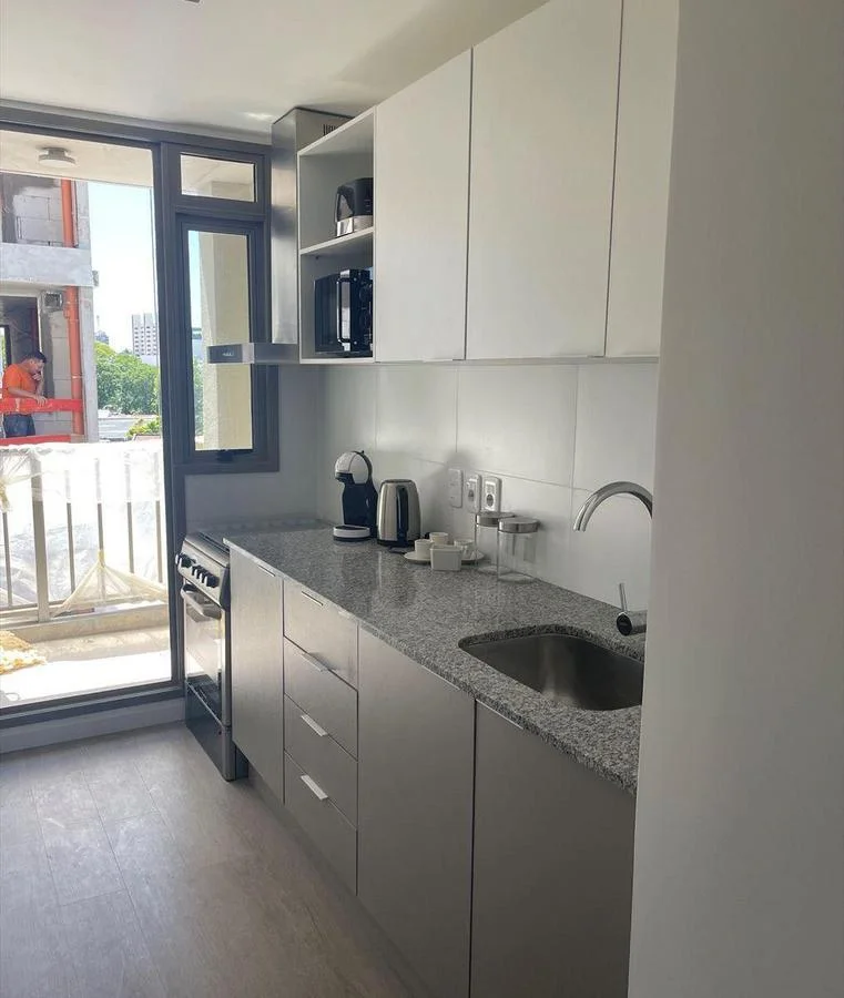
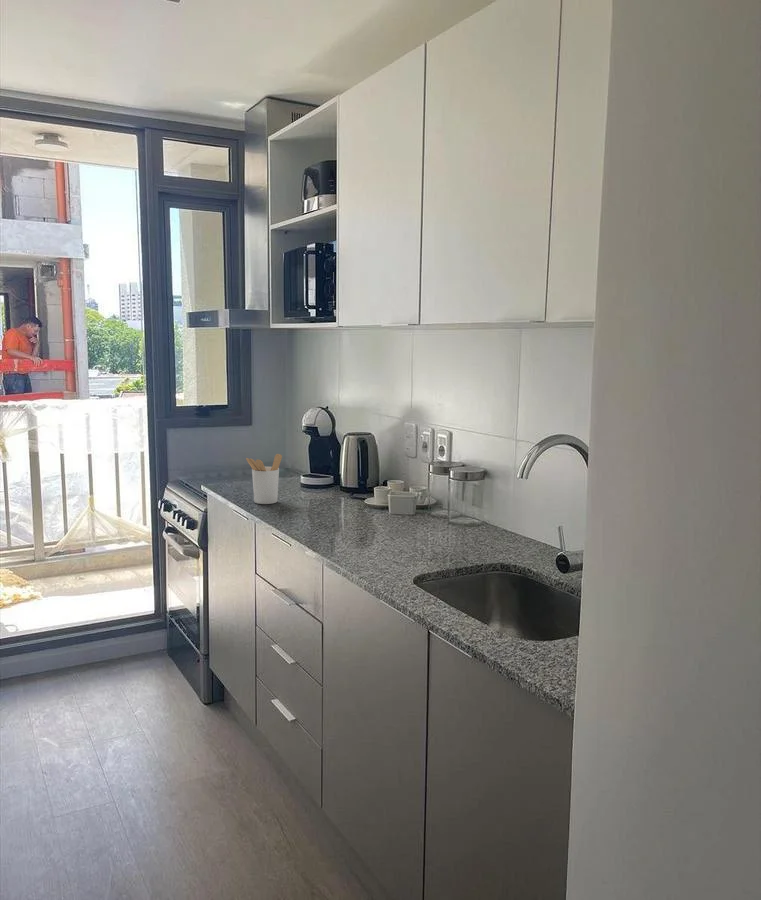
+ utensil holder [245,453,283,505]
